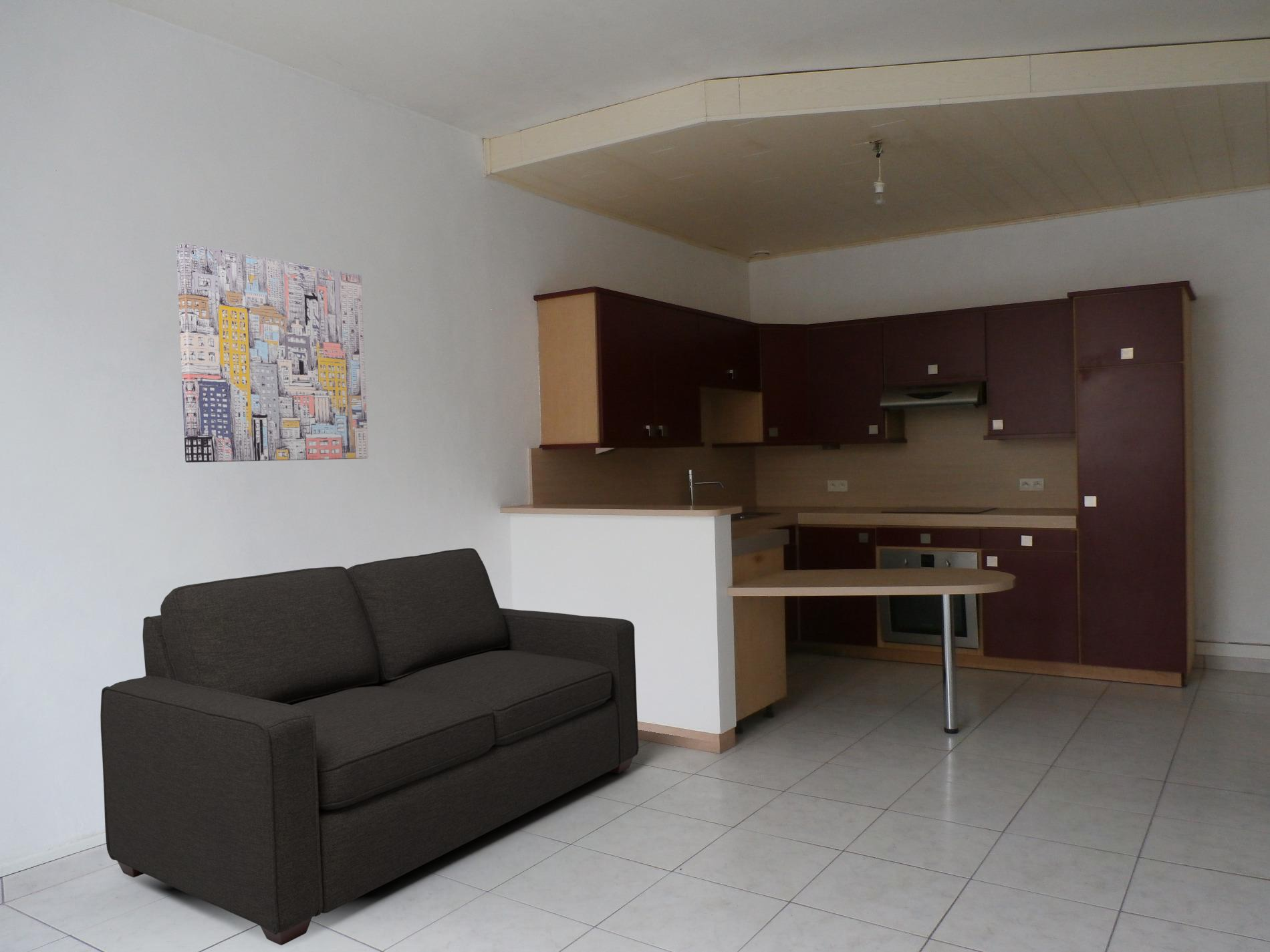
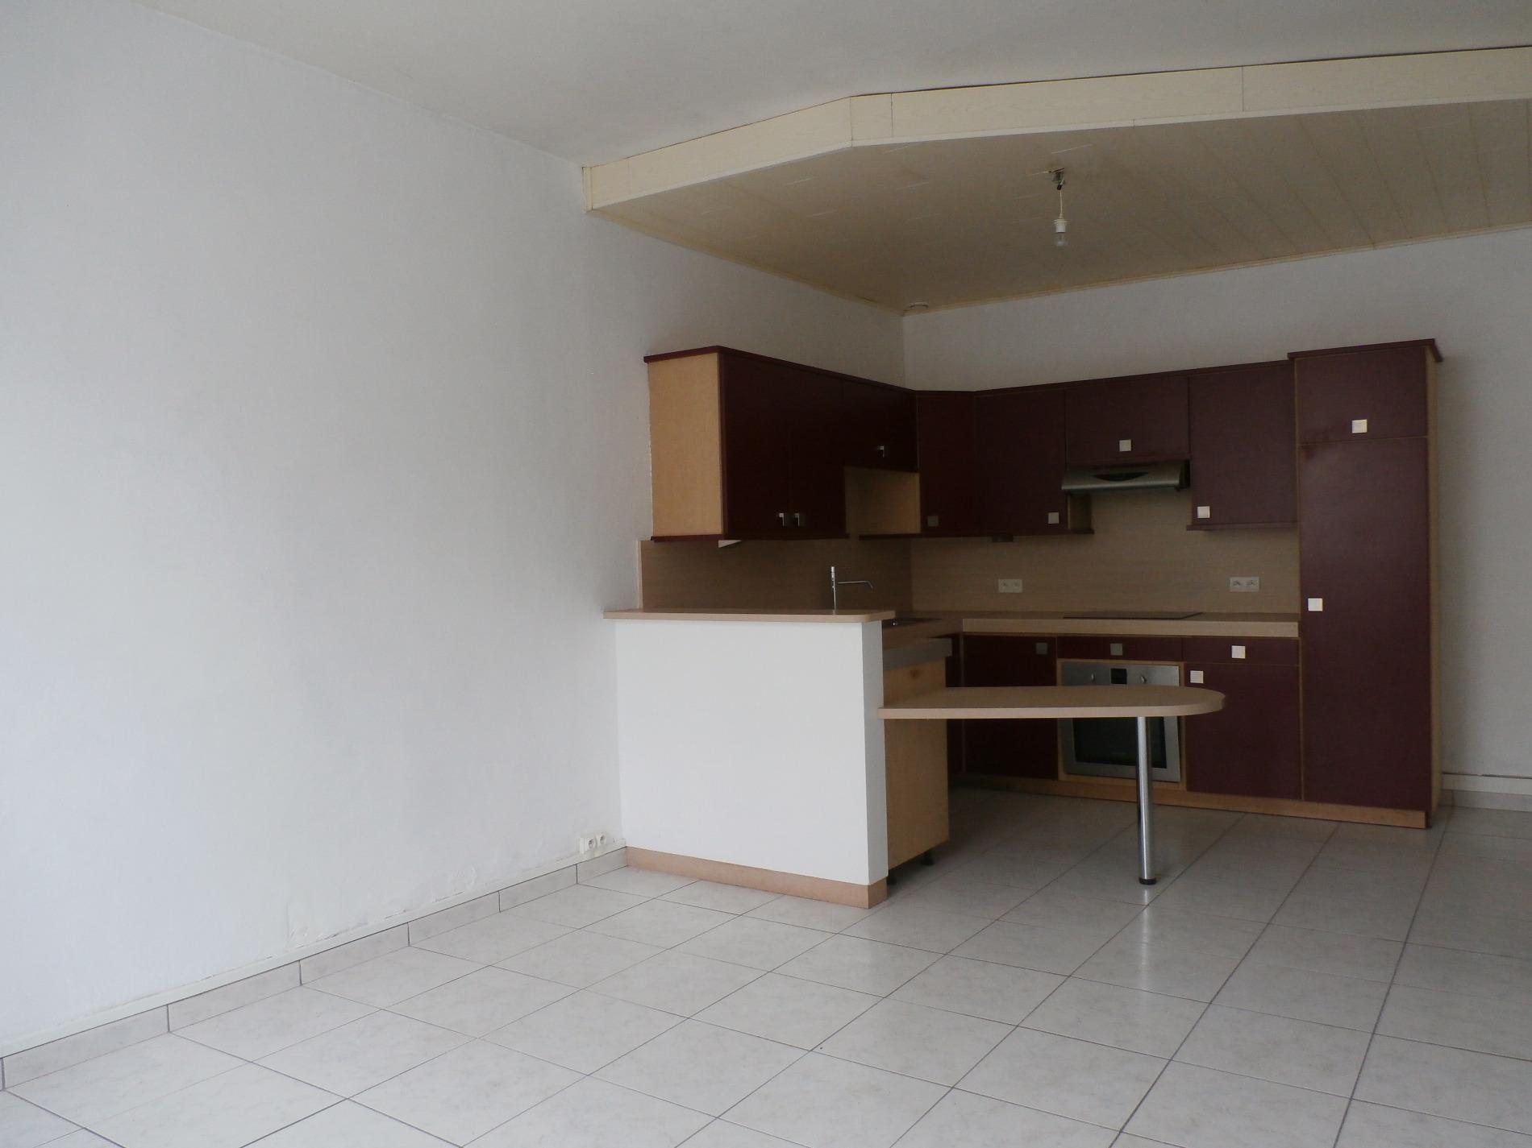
- sofa [100,547,640,946]
- wall art [176,242,369,463]
